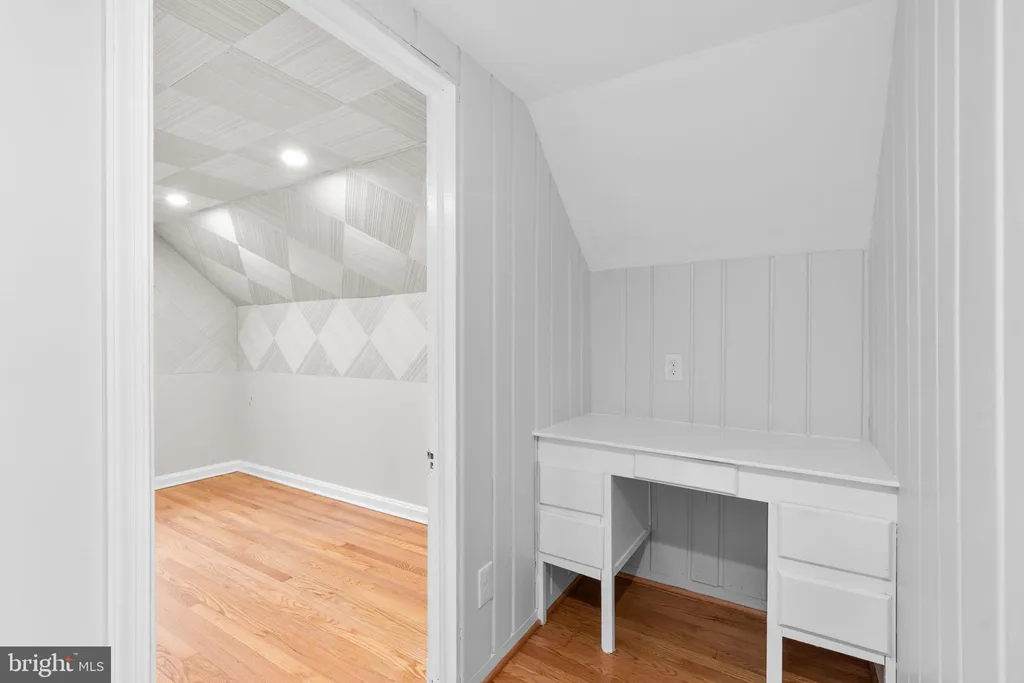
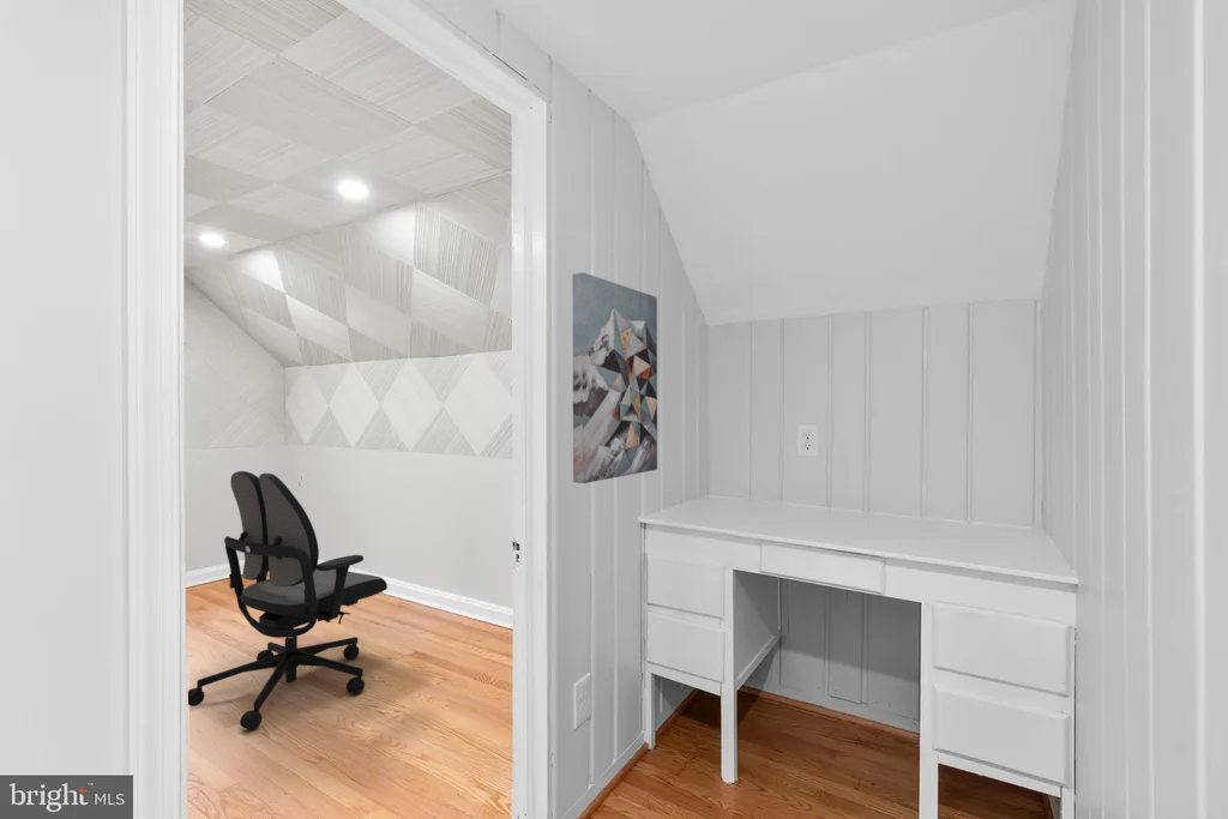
+ wall art [572,271,658,484]
+ office chair [187,470,389,731]
